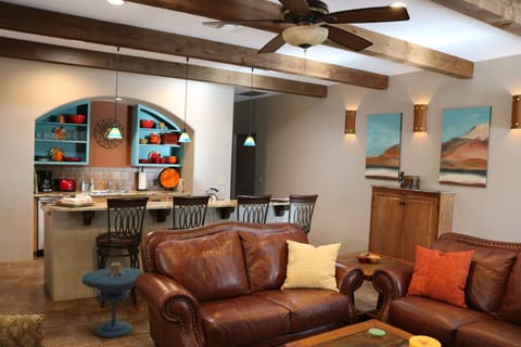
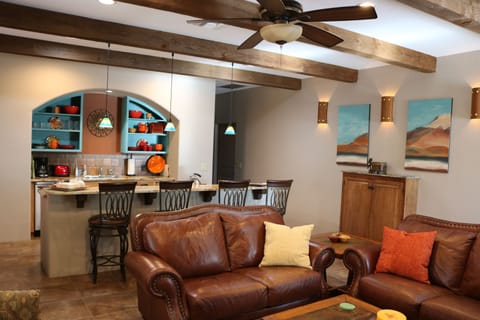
- side table [81,260,144,339]
